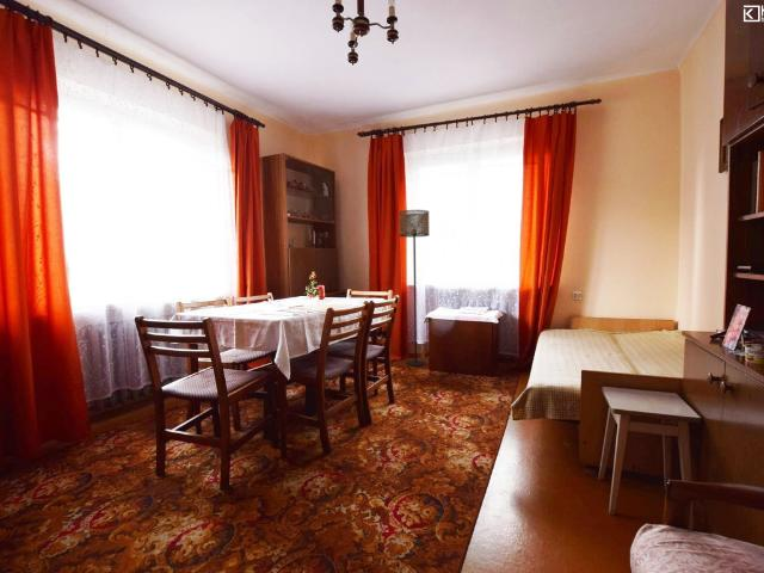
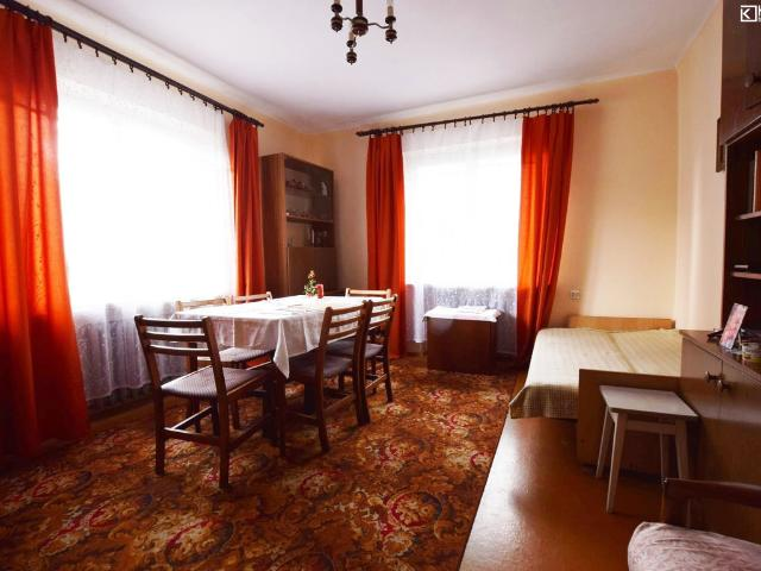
- floor lamp [398,209,431,366]
